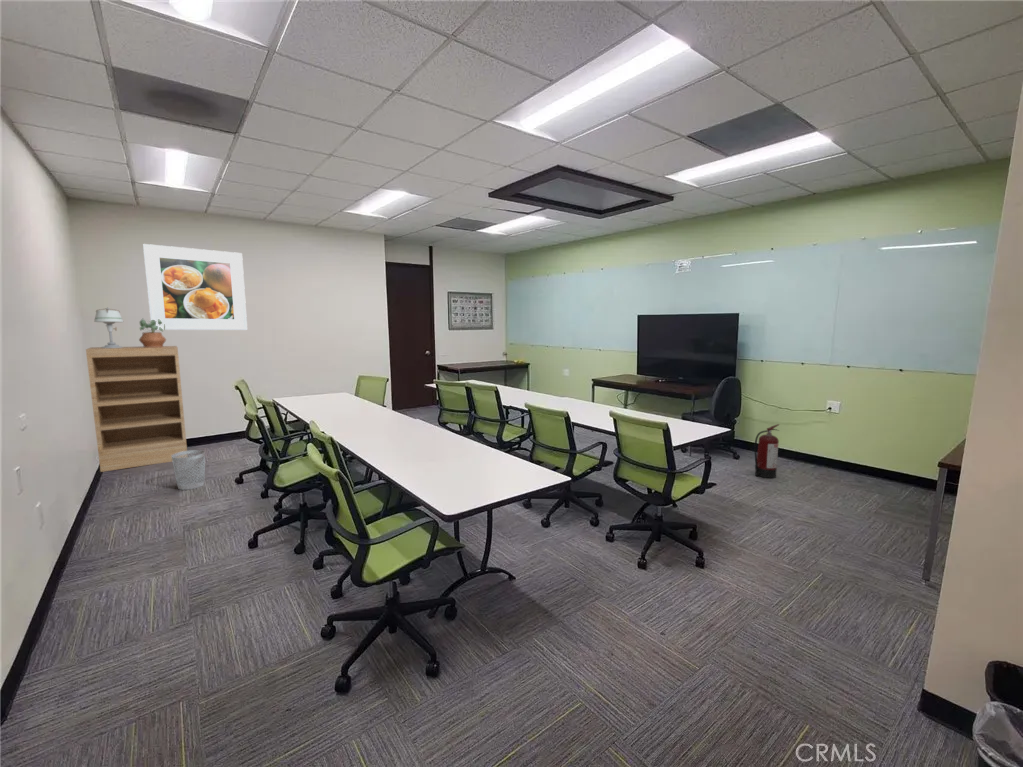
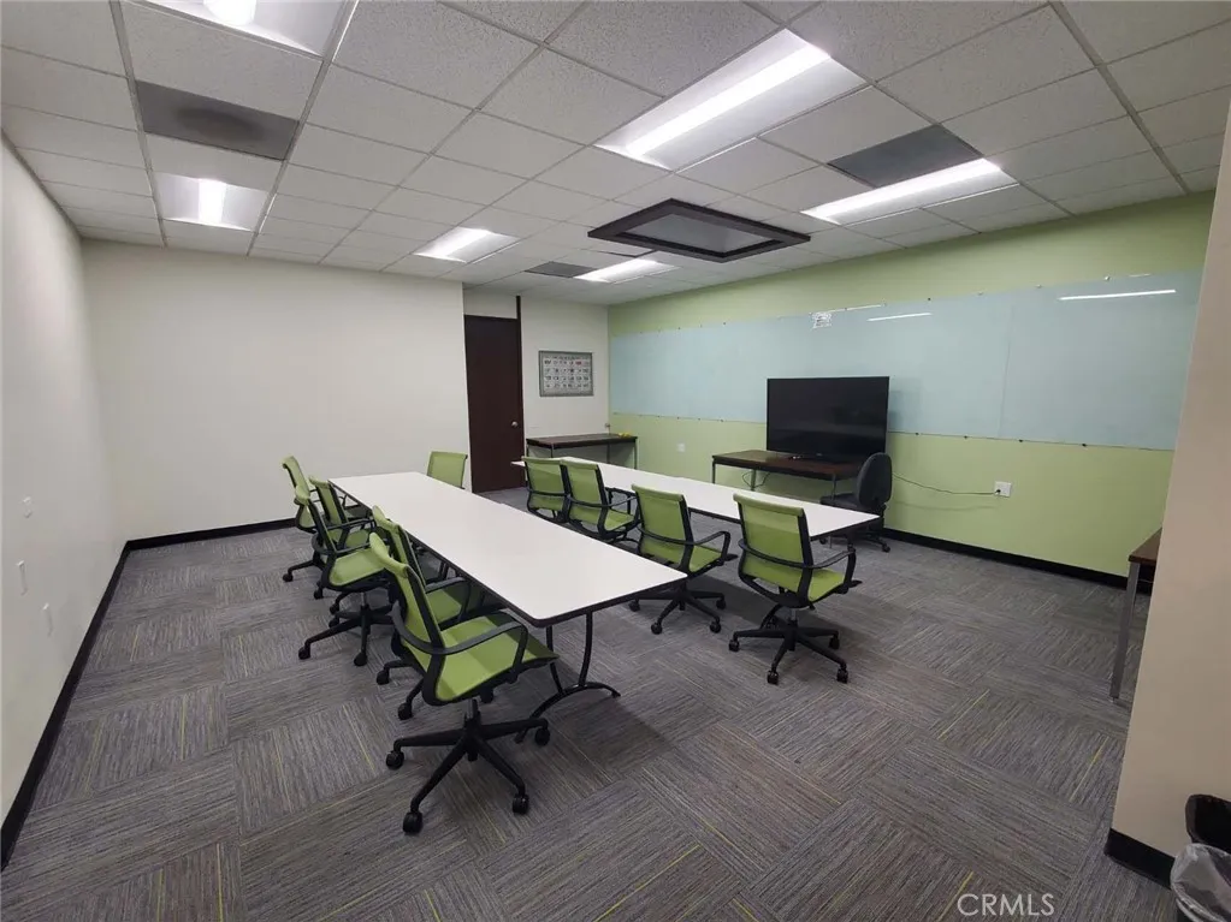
- fire extinguisher [753,423,780,479]
- wastebasket [171,449,206,491]
- table lamp [93,307,124,348]
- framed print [142,243,248,331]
- potted plant [138,318,167,347]
- bookcase [85,345,189,473]
